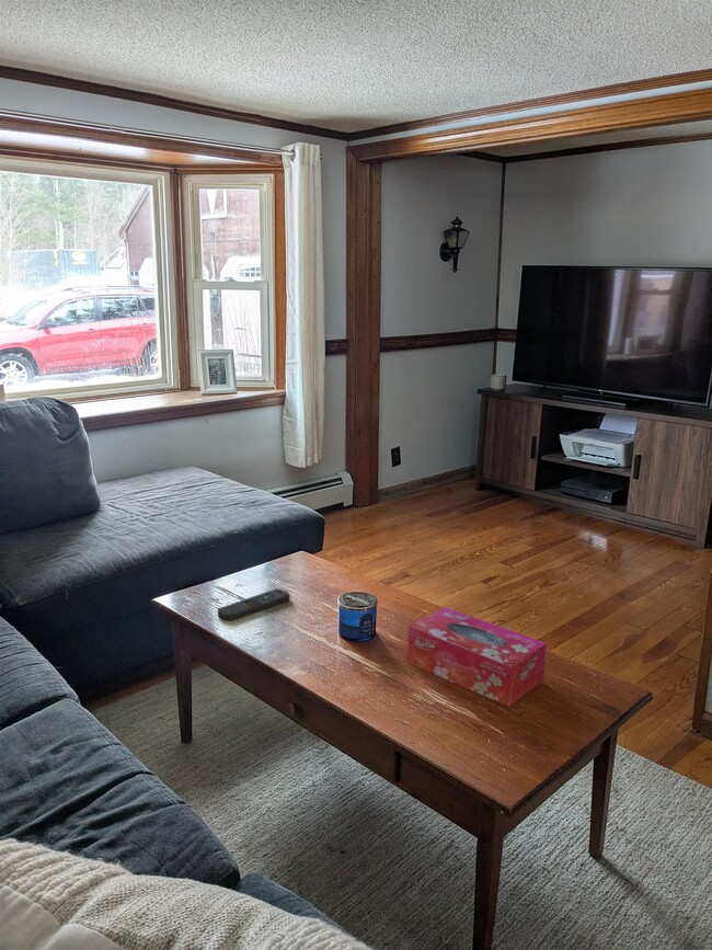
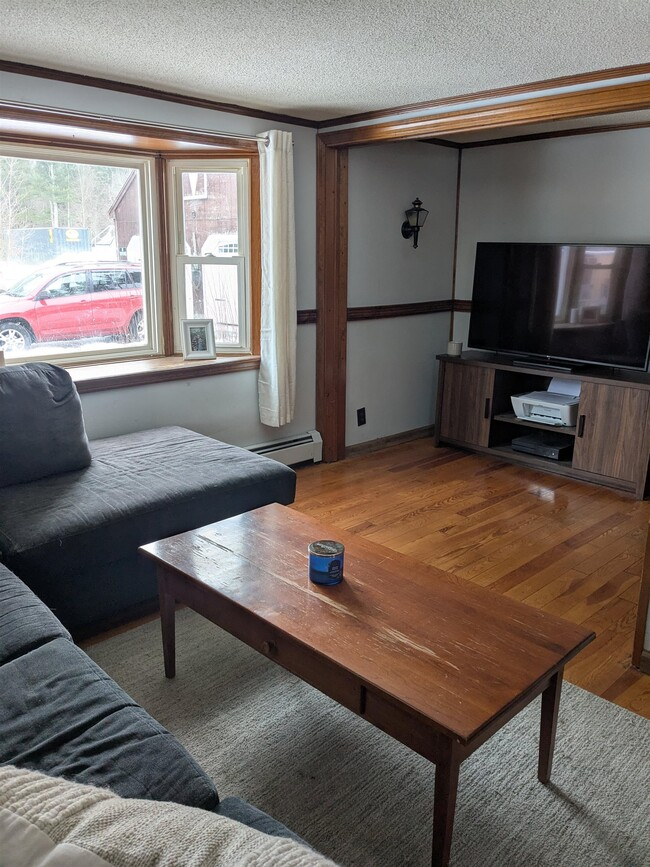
- remote control [217,588,290,621]
- tissue box [406,606,548,708]
